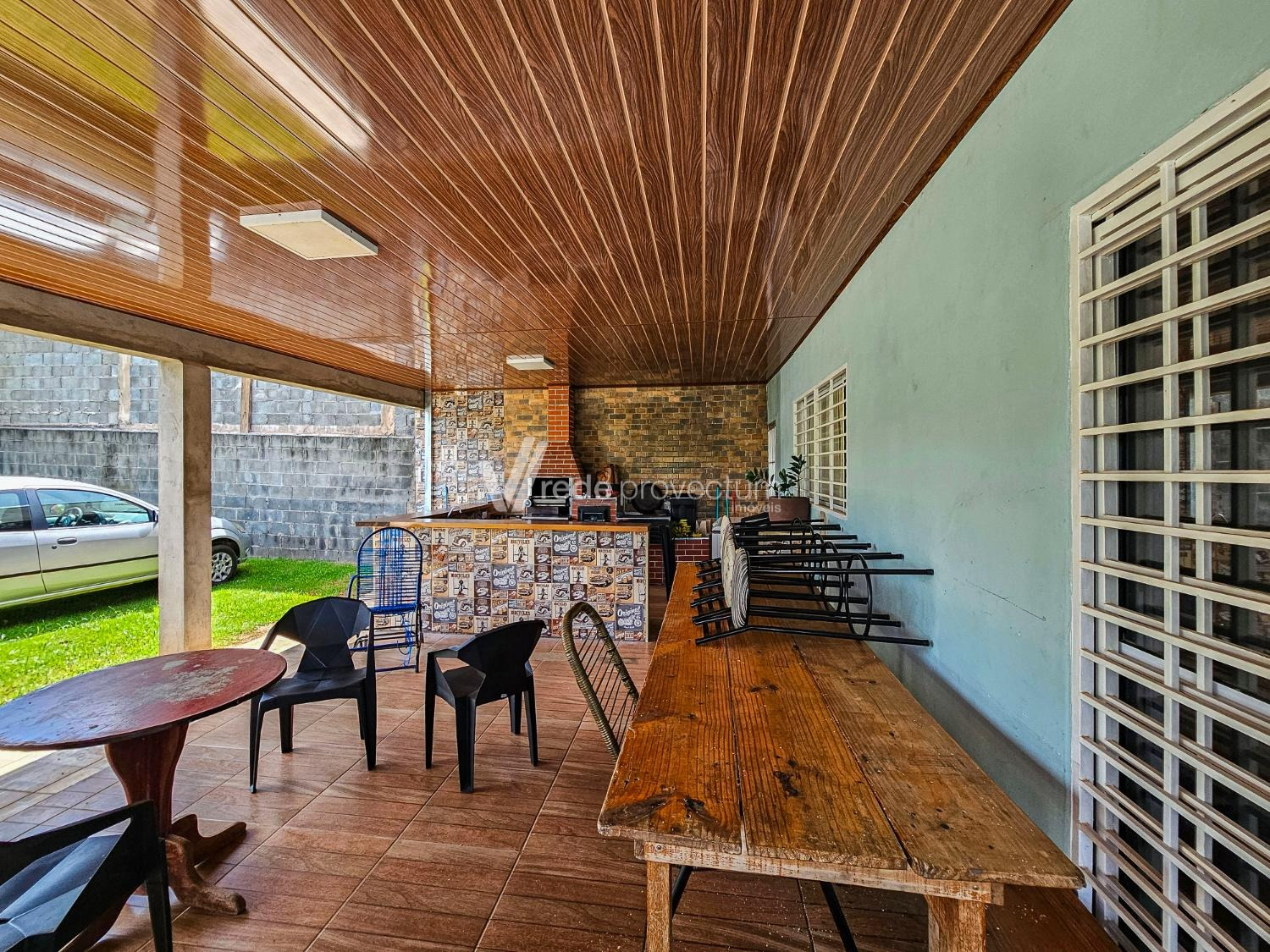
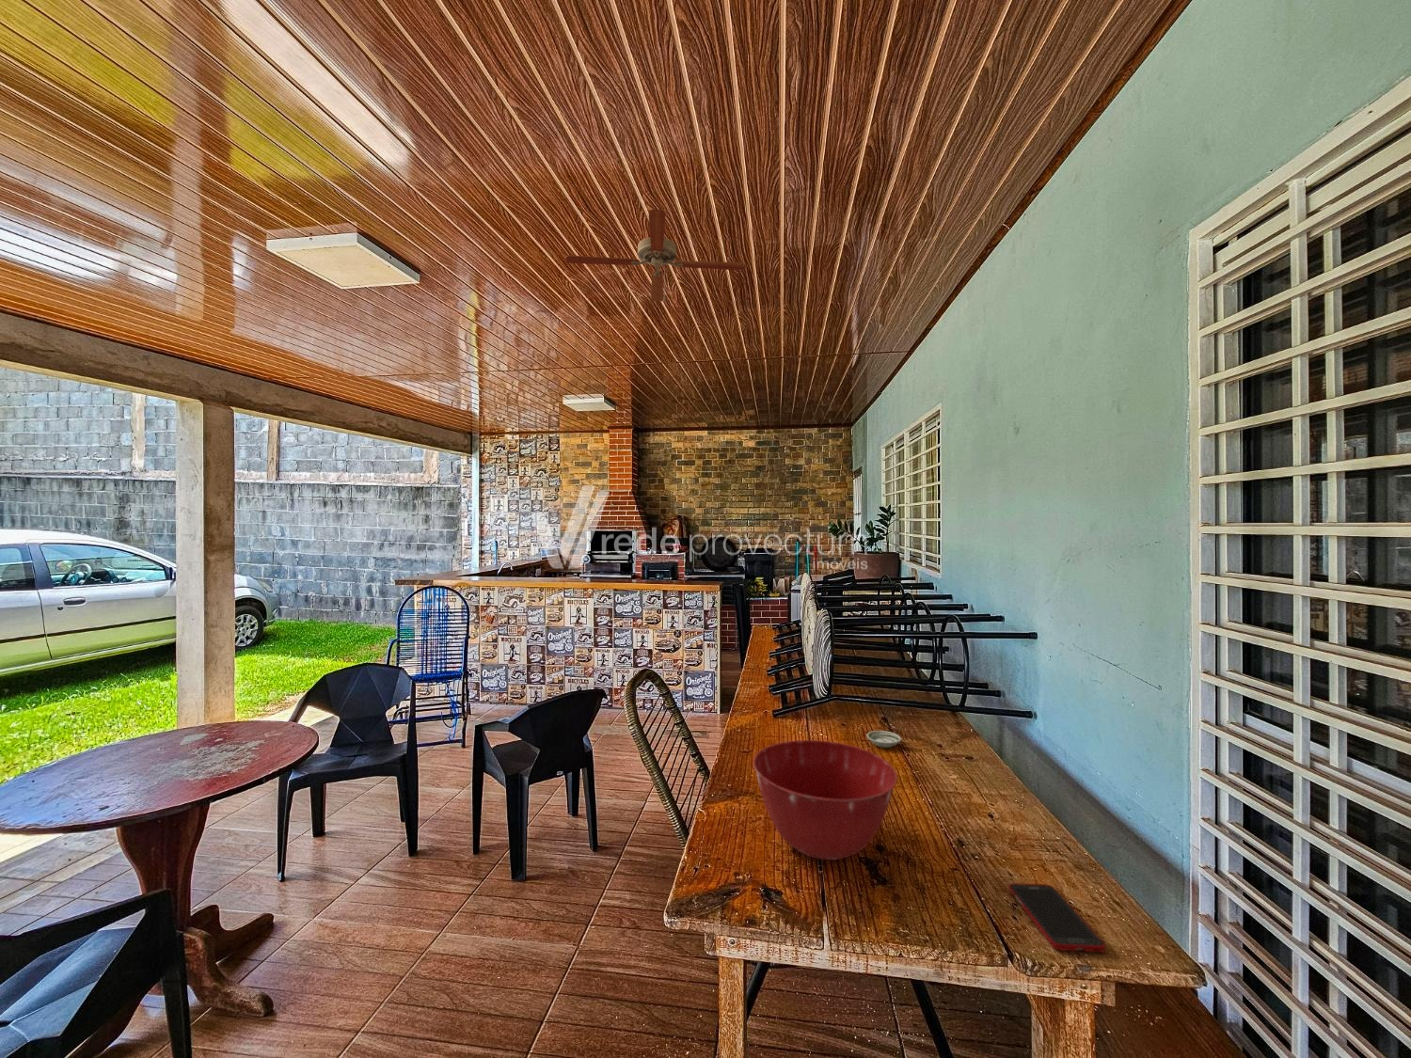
+ saucer [865,730,902,749]
+ mixing bowl [752,739,899,861]
+ ceiling fan [564,209,747,302]
+ cell phone [1008,882,1107,952]
